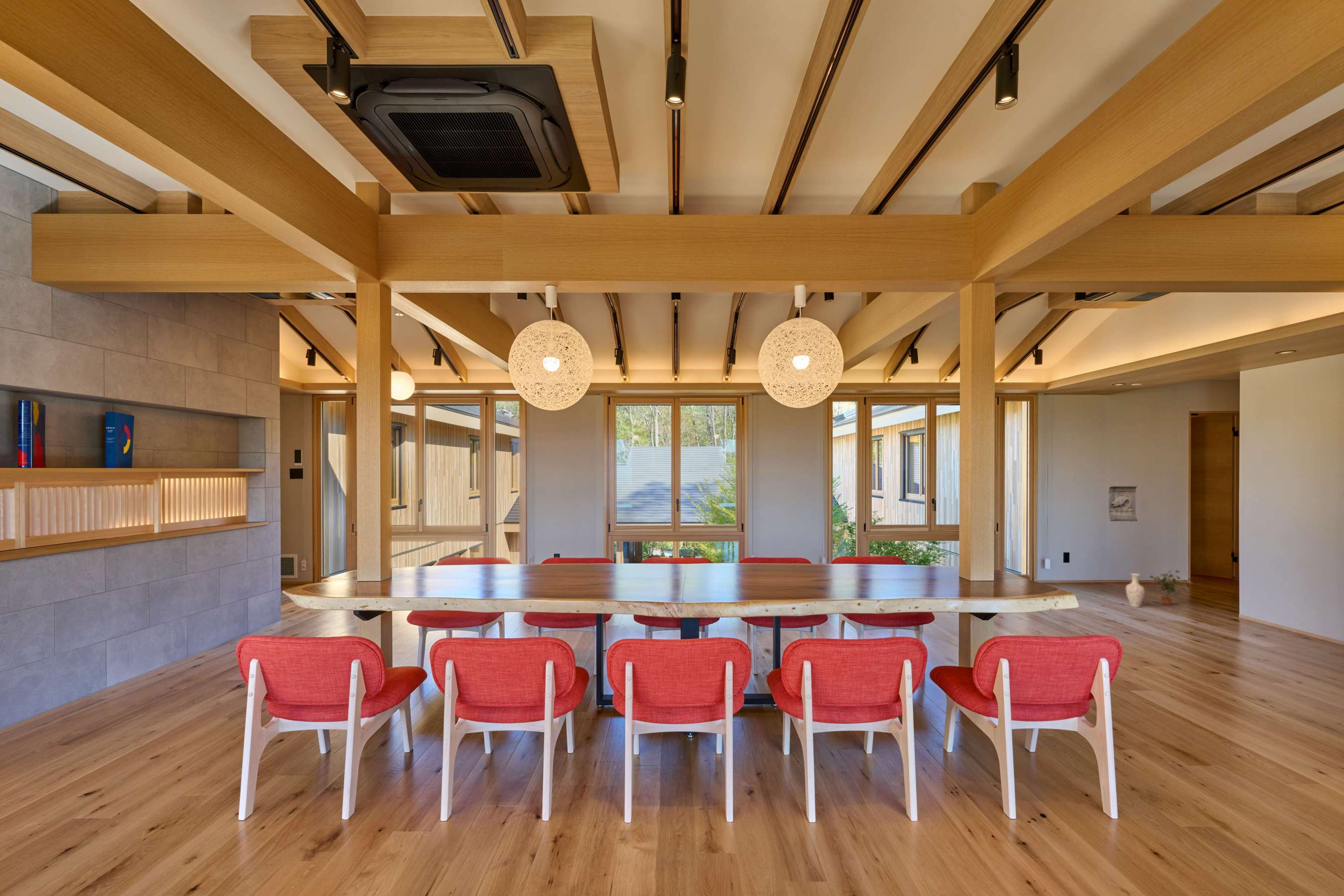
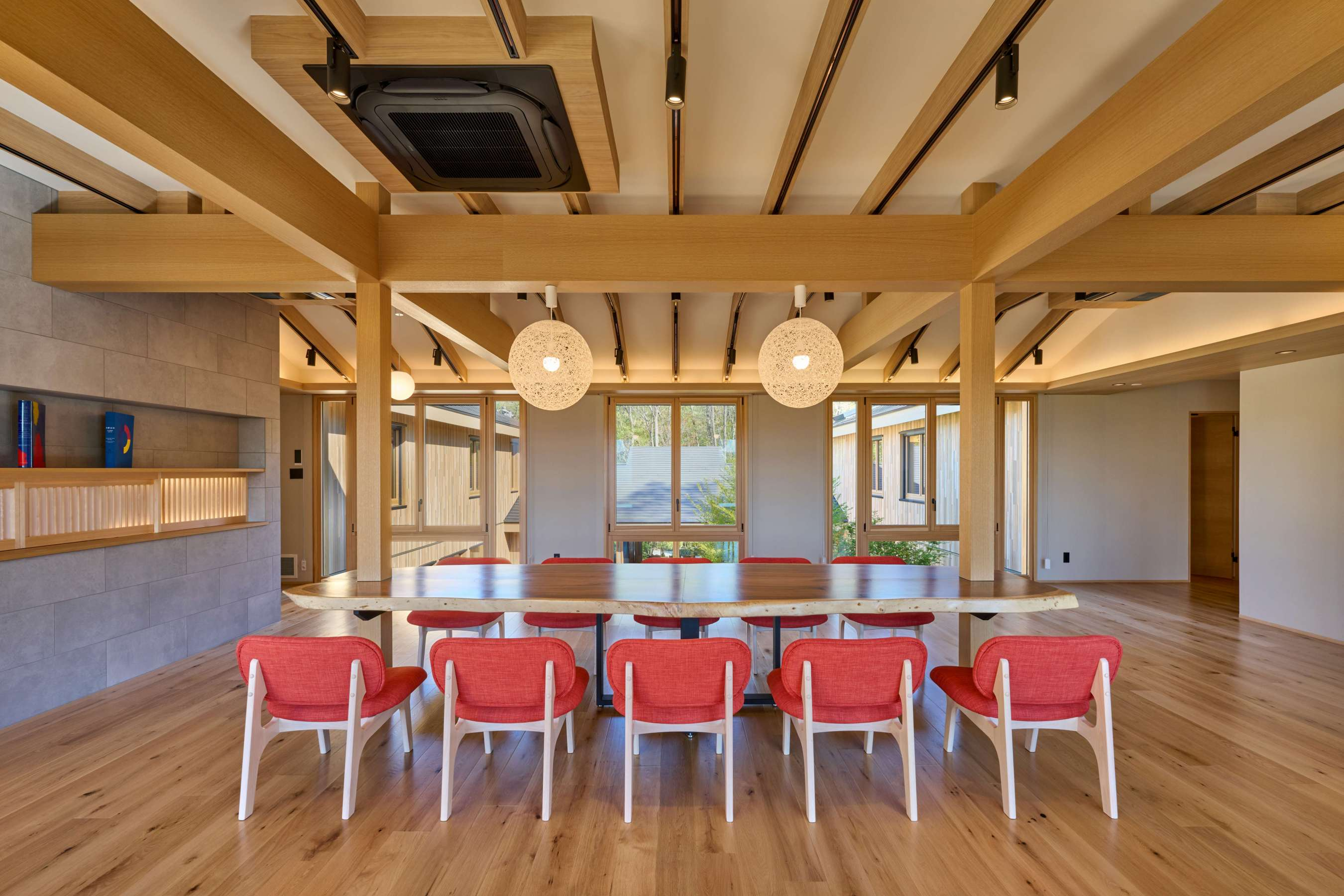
- potted plant [1149,569,1193,606]
- architectural ornament [1108,486,1138,522]
- vase [1125,573,1145,608]
